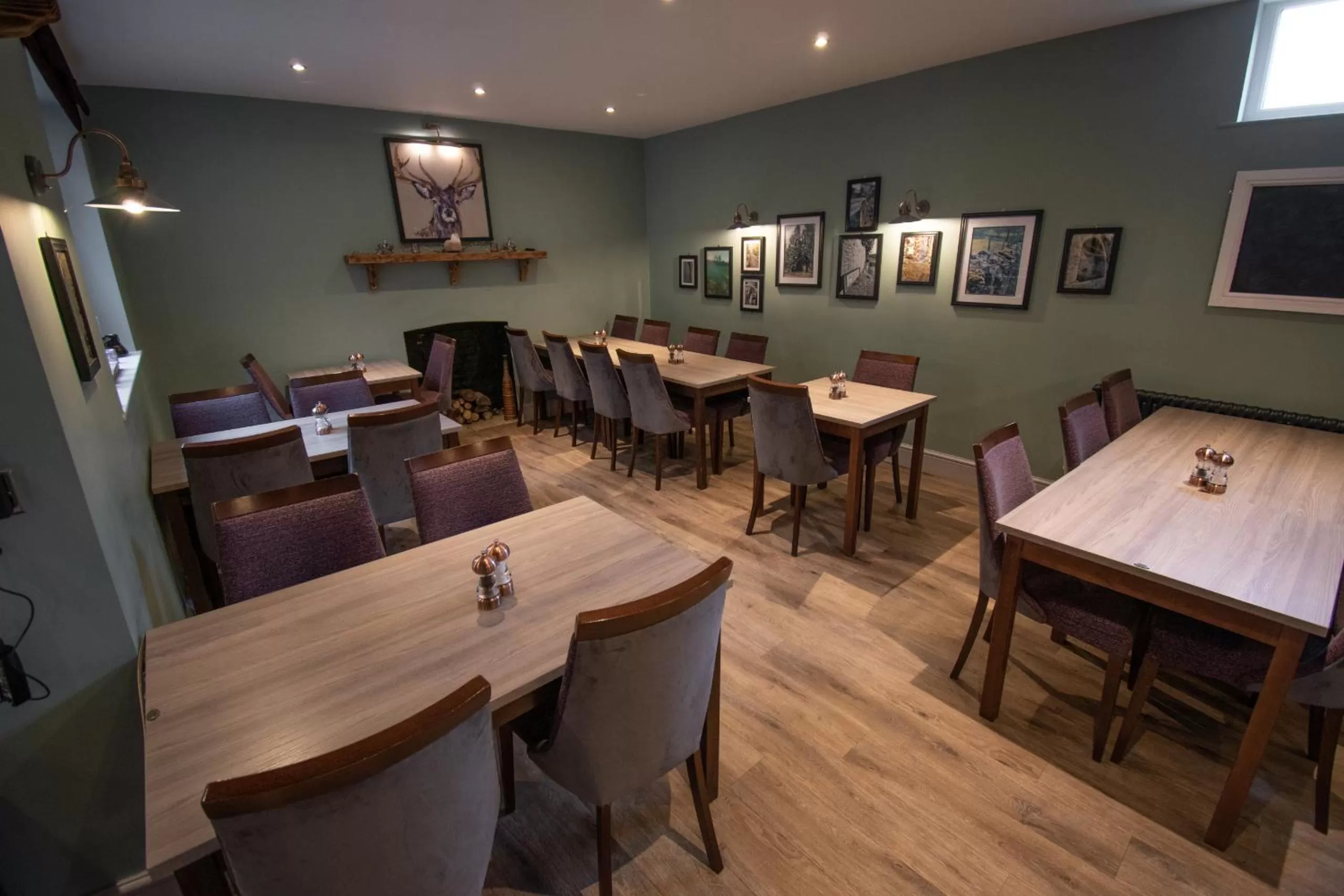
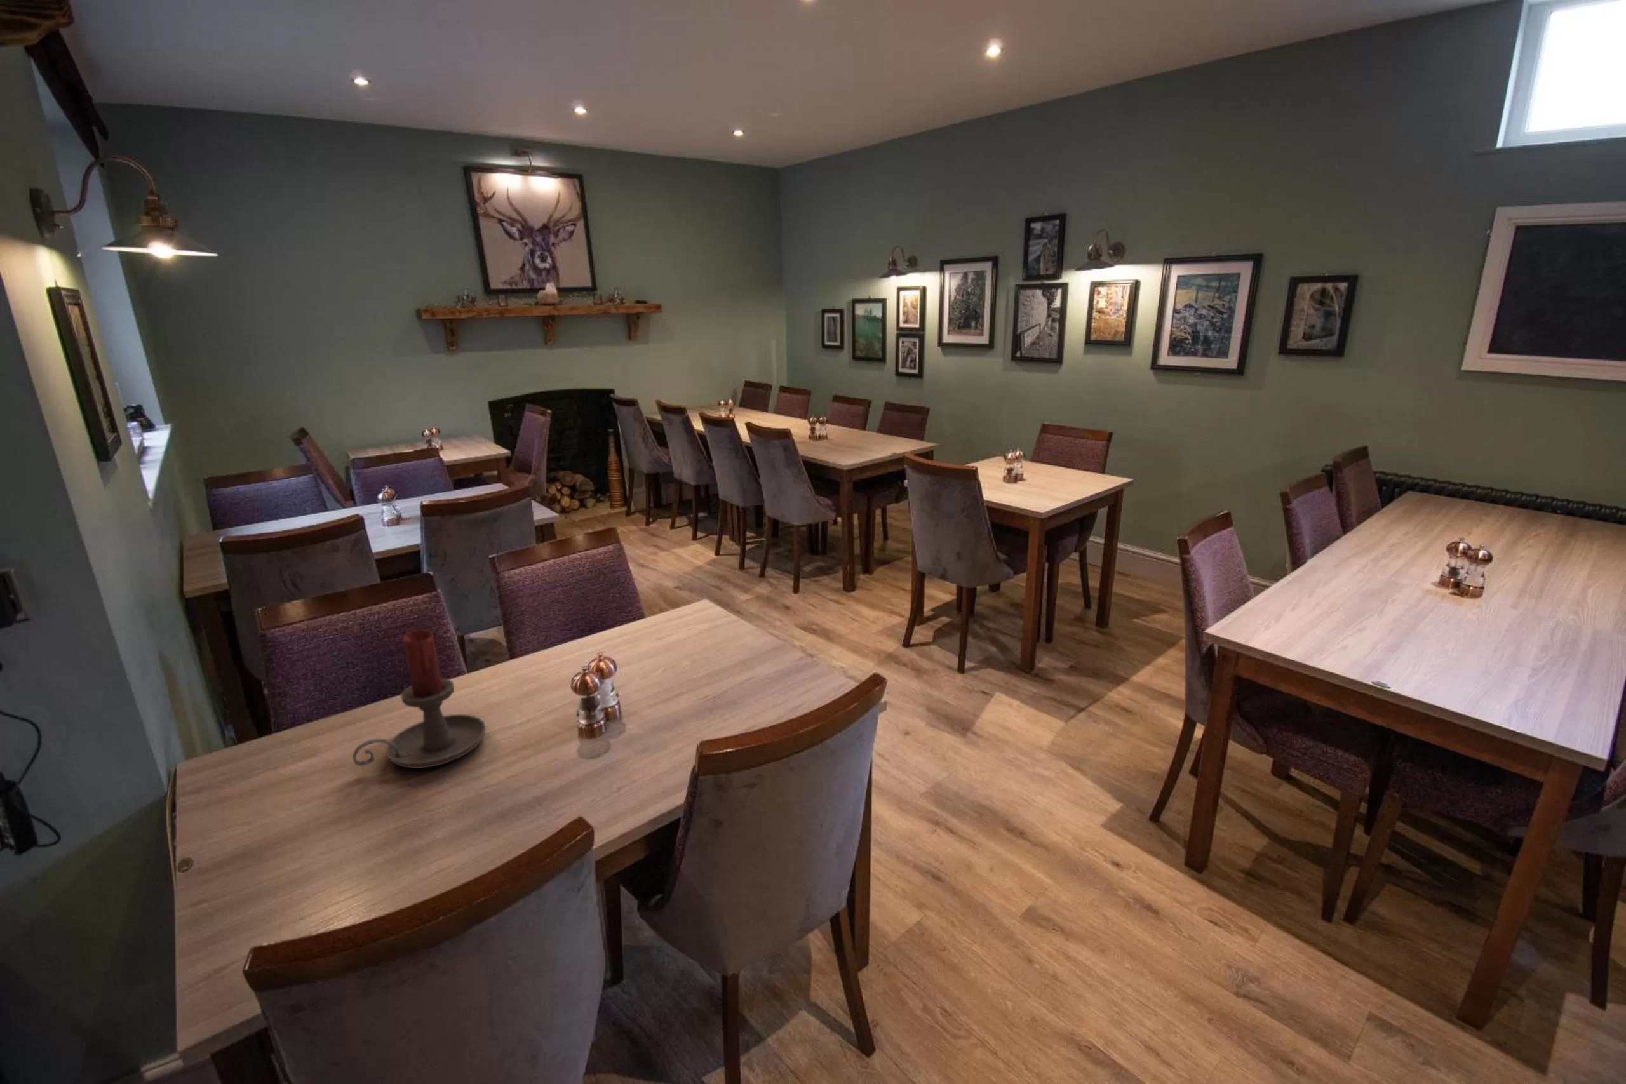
+ candle holder [352,629,486,769]
